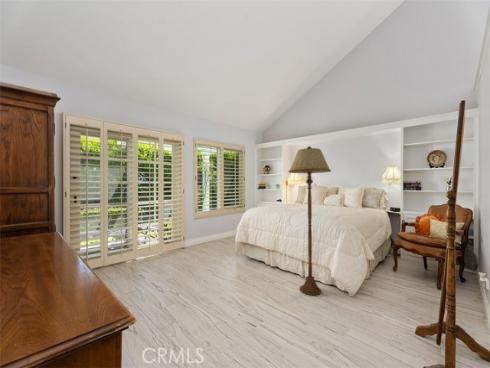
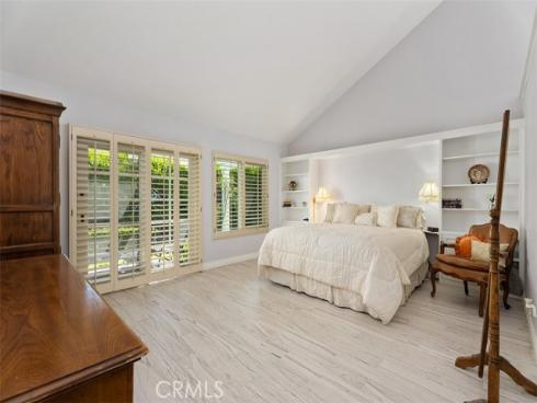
- floor lamp [287,145,332,296]
